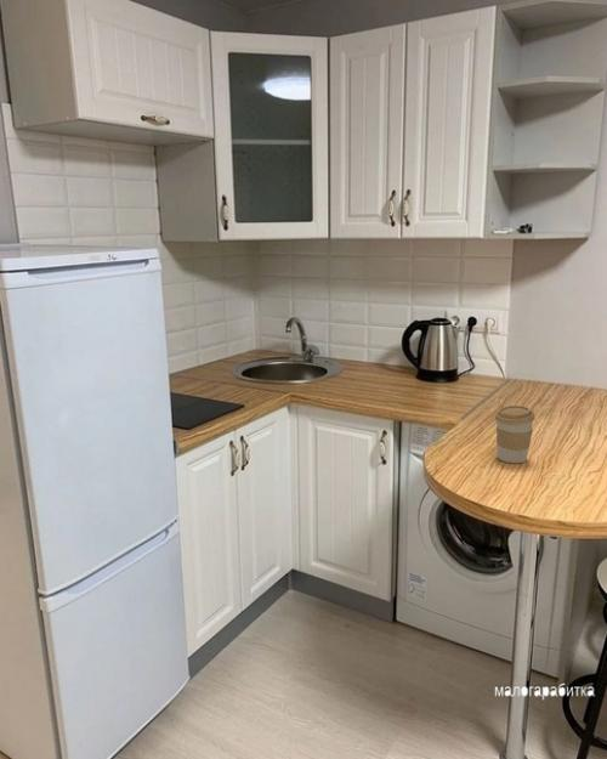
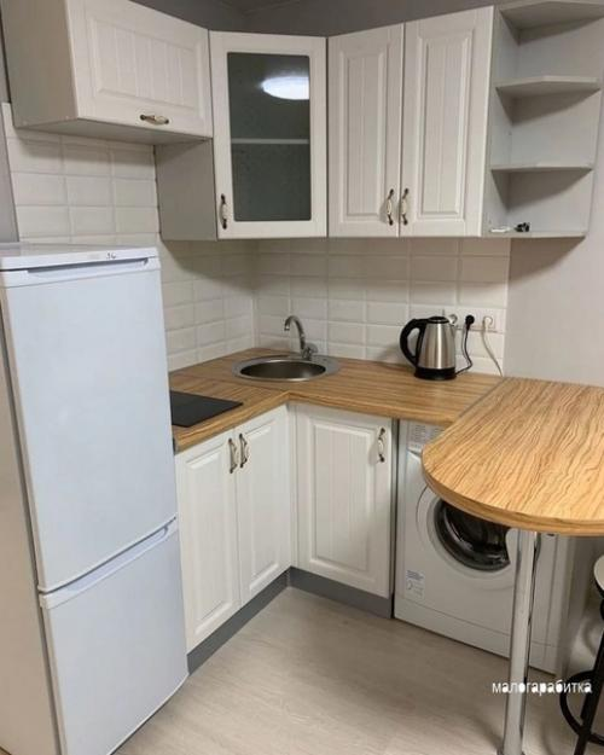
- coffee cup [494,404,537,464]
